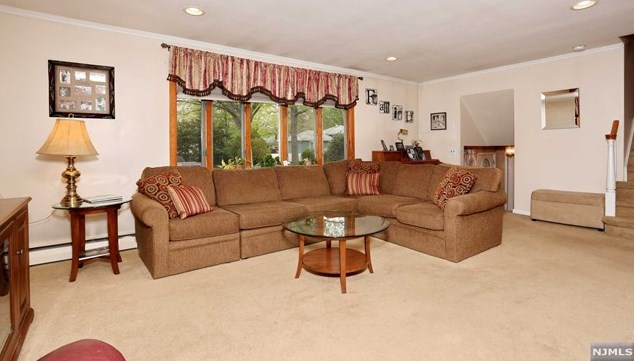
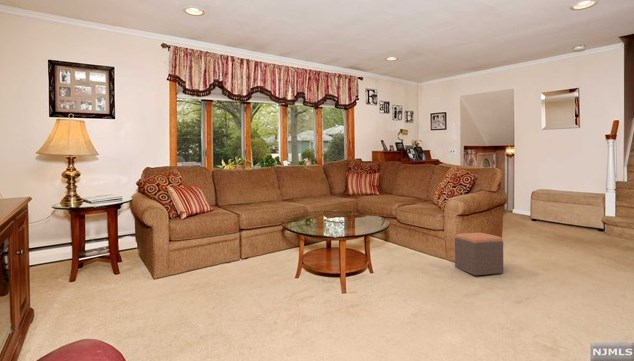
+ footstool [454,232,504,276]
